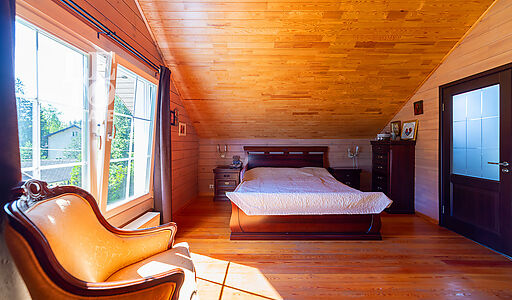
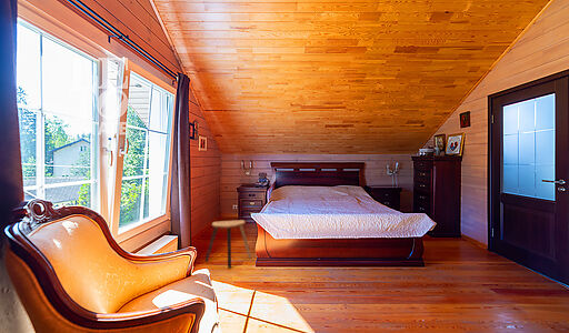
+ stool [204,219,252,270]
